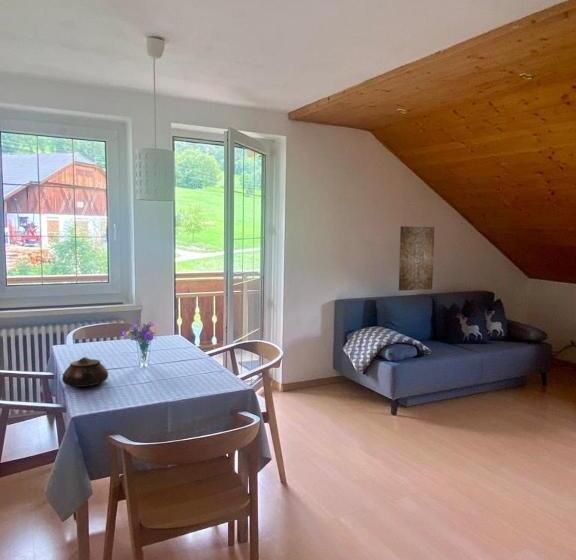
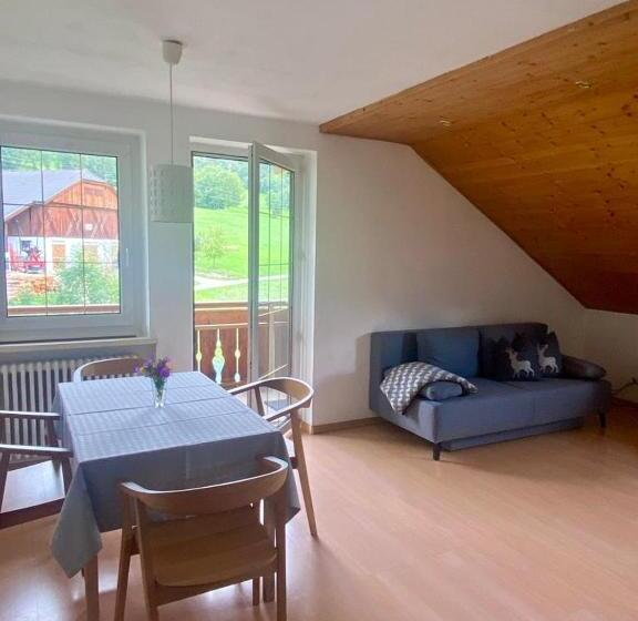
- wall art [398,225,435,292]
- teapot [61,356,109,388]
